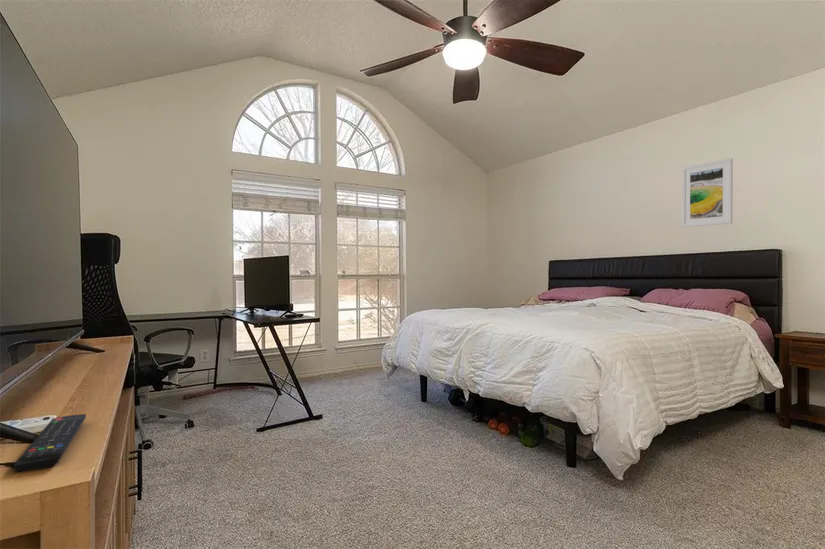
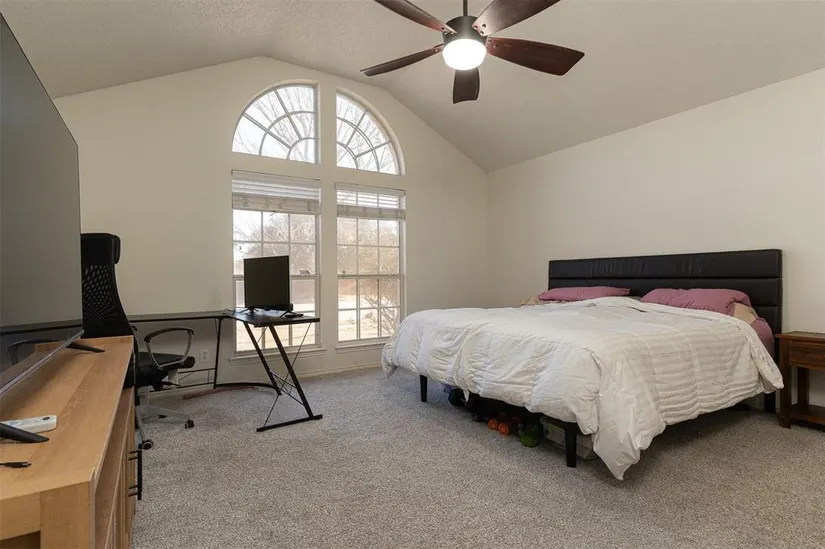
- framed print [681,157,734,228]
- remote control [12,413,87,473]
